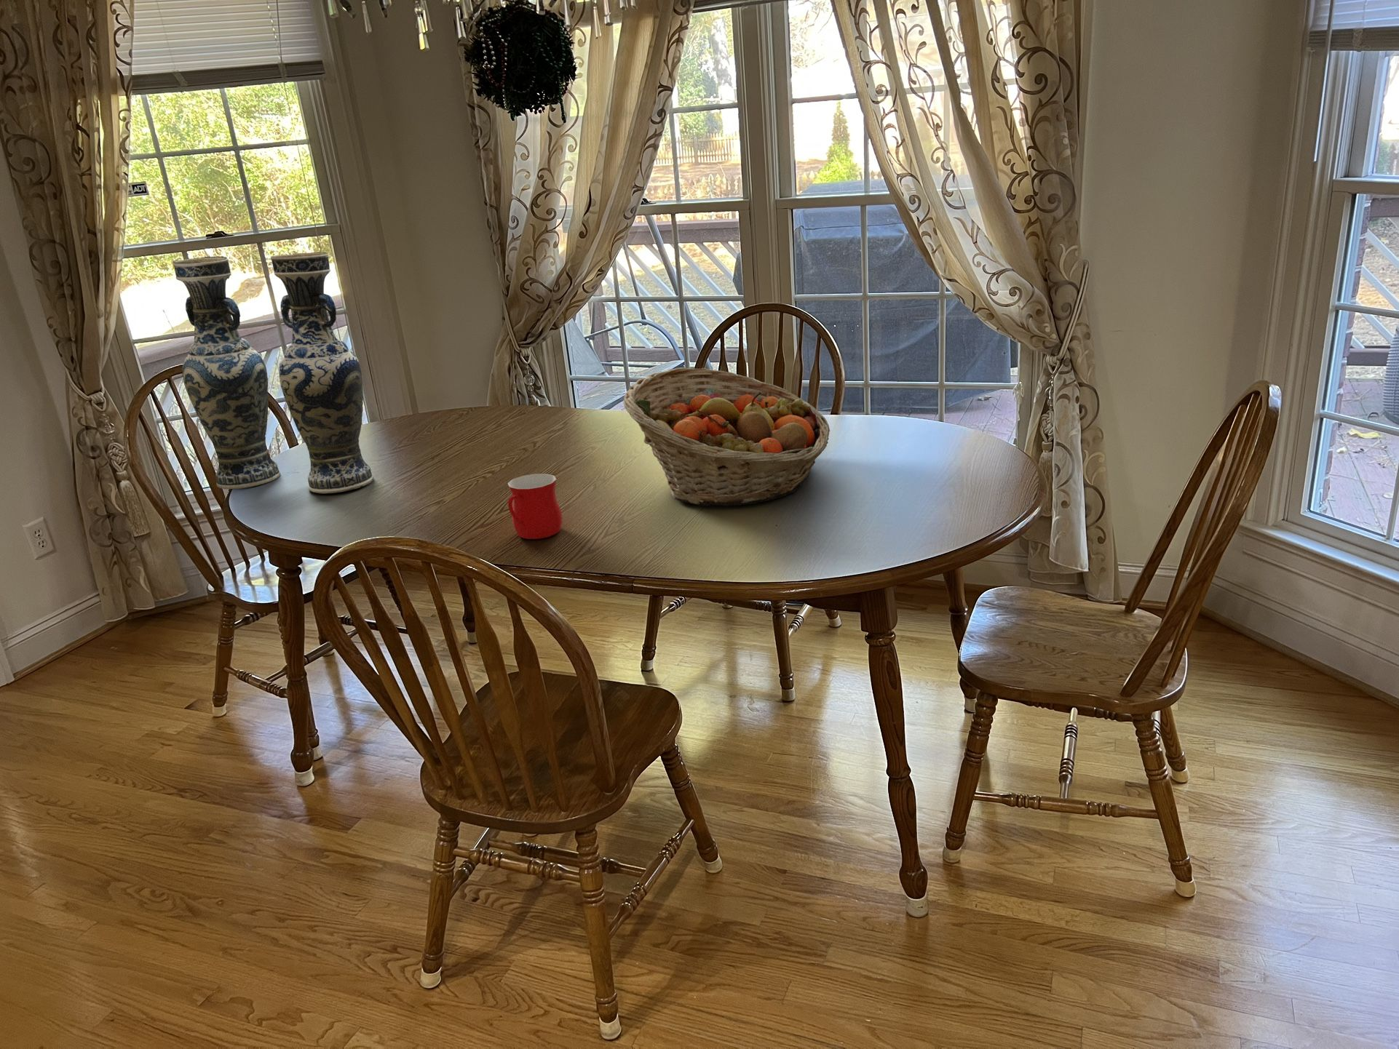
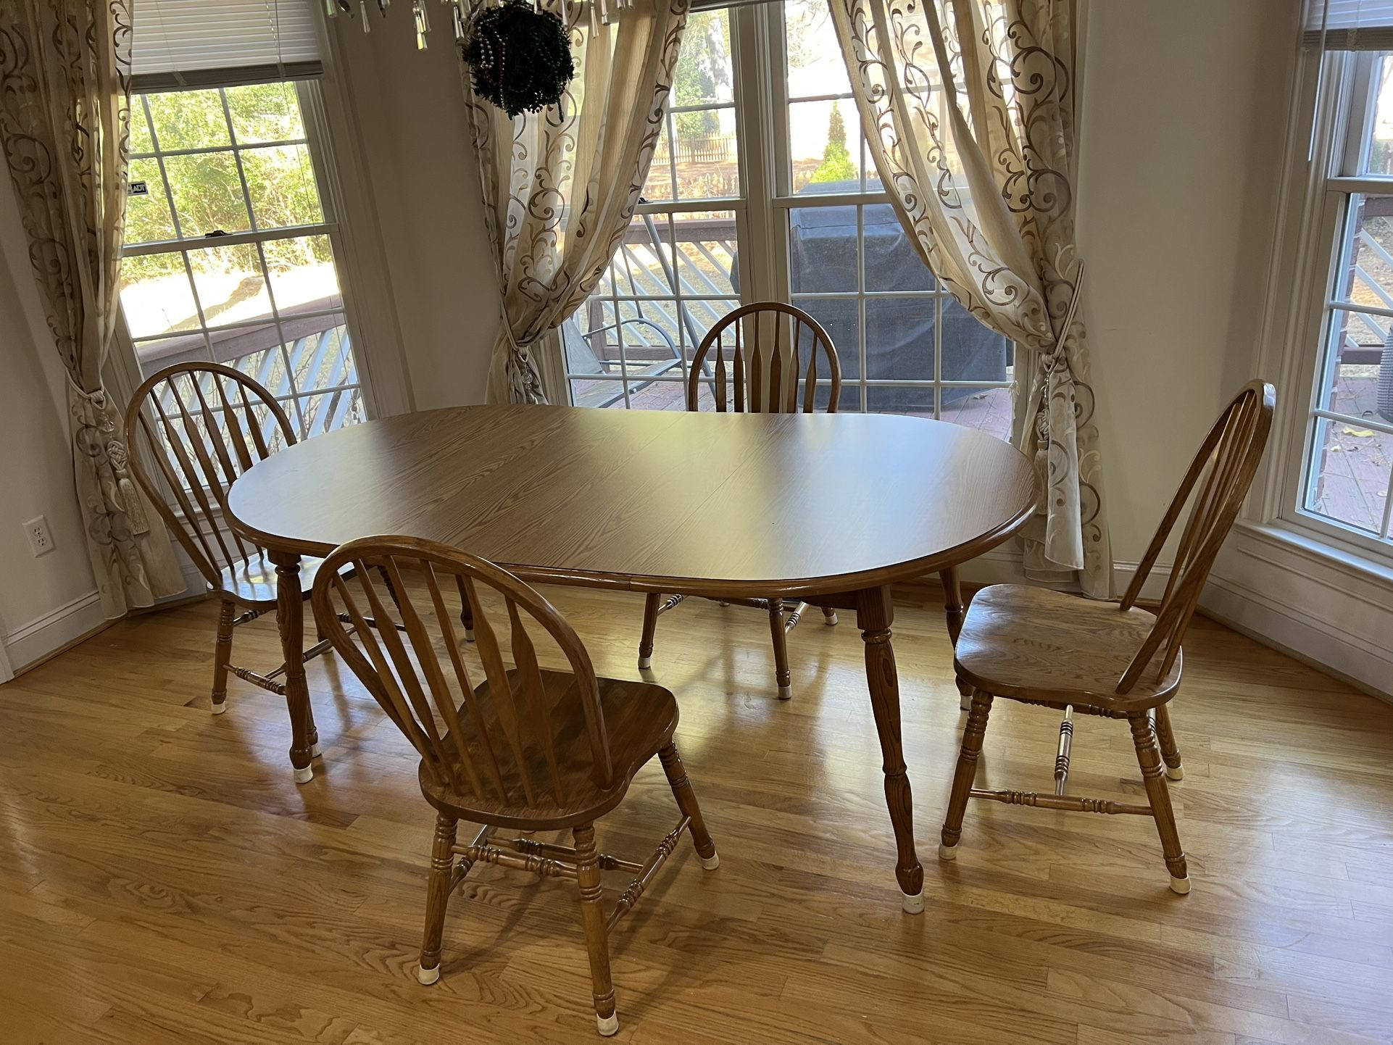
- fruit basket [623,367,830,506]
- mug [507,473,562,540]
- vase [172,251,374,494]
